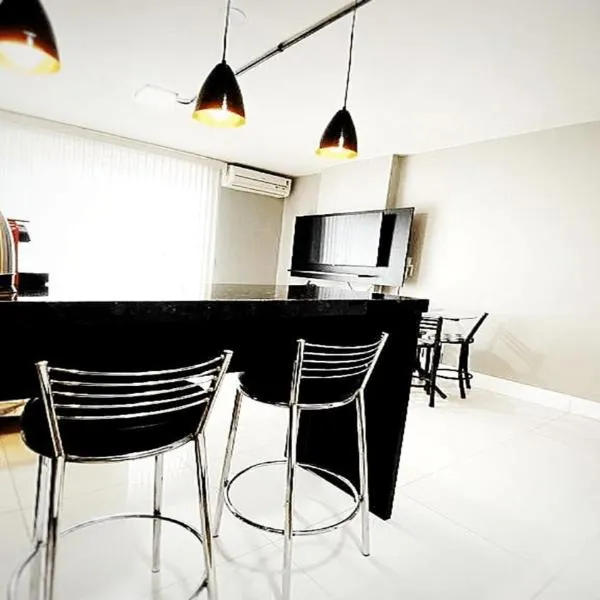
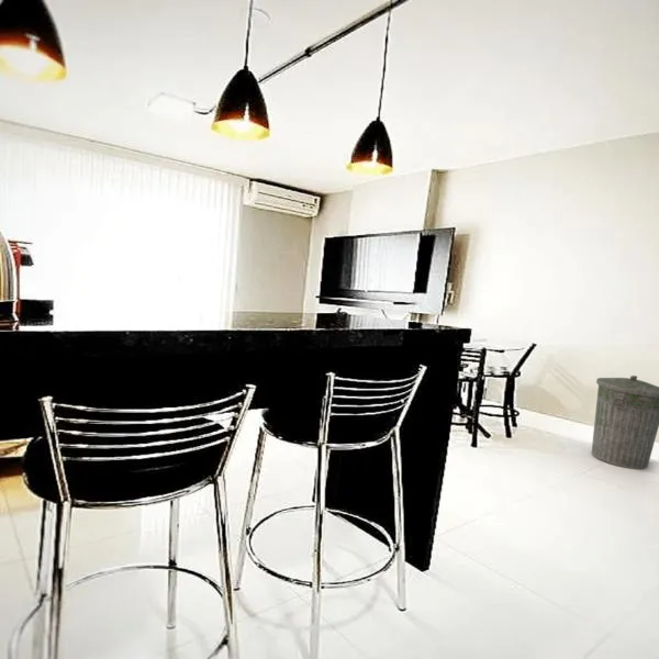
+ trash can [591,375,659,470]
